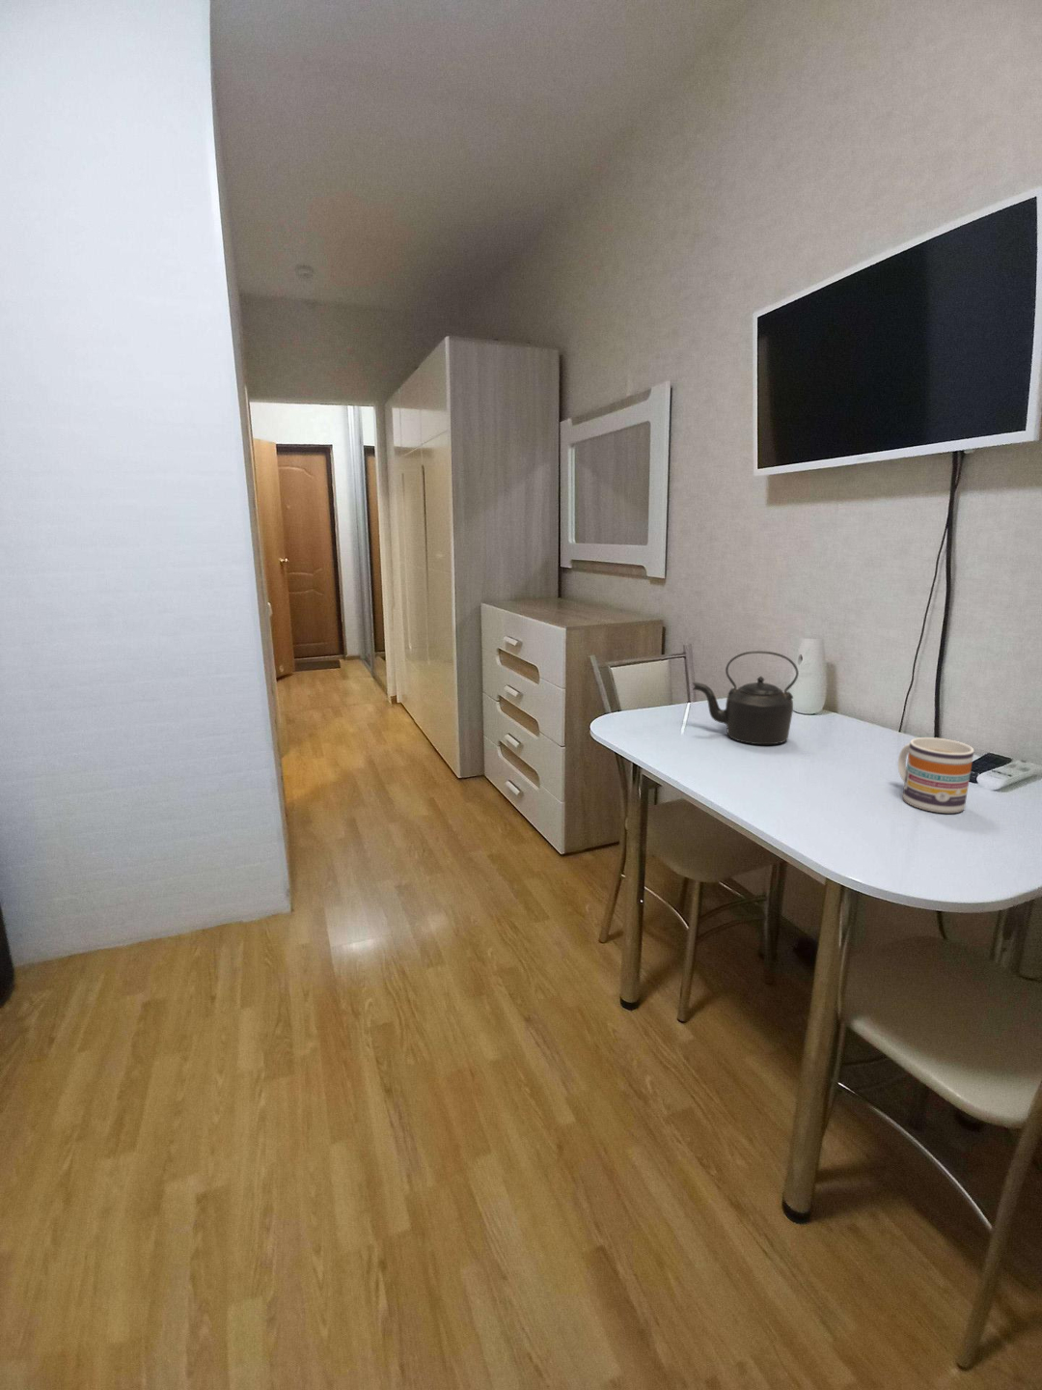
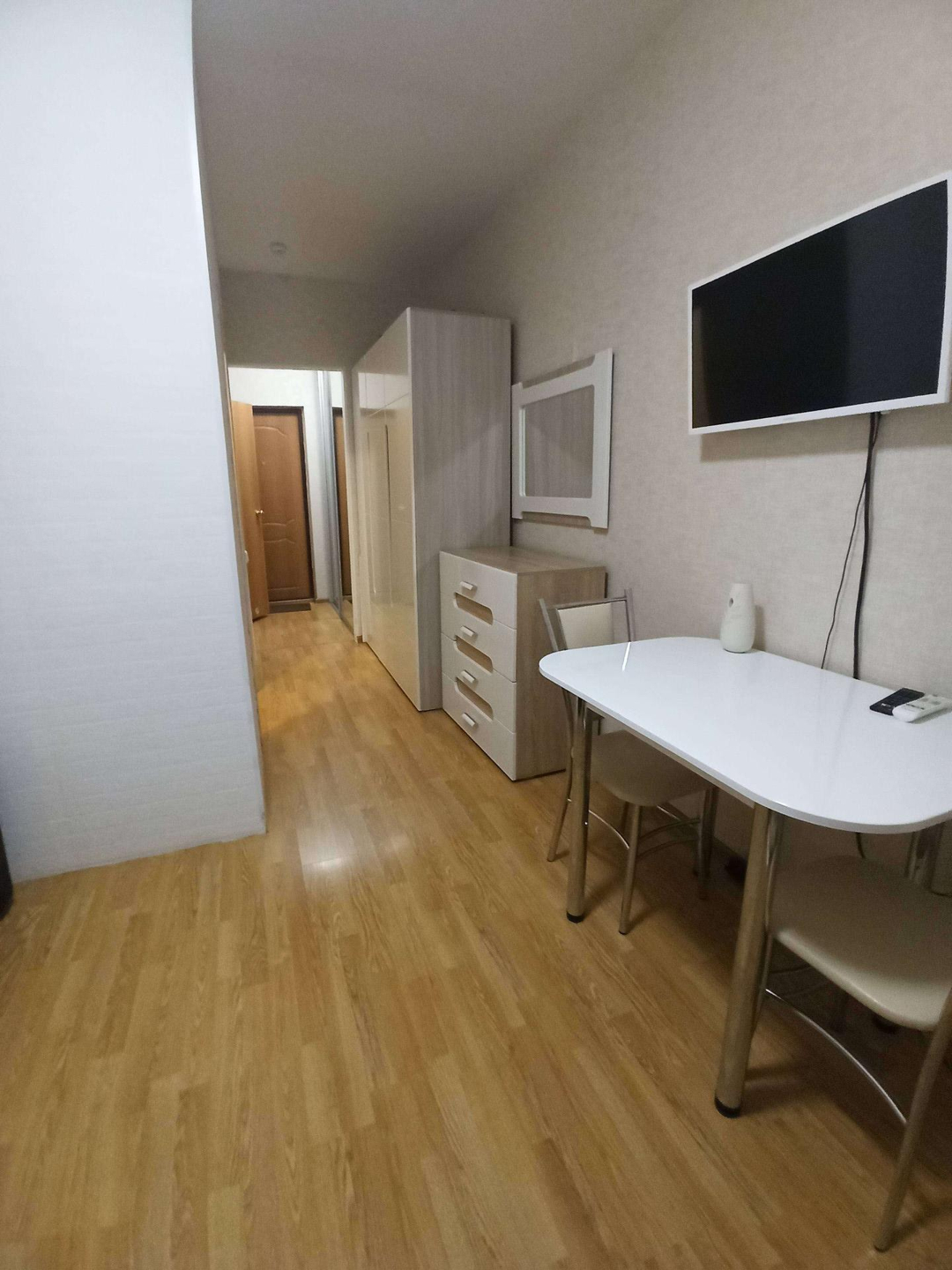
- mug [898,737,975,813]
- kettle [692,650,800,745]
